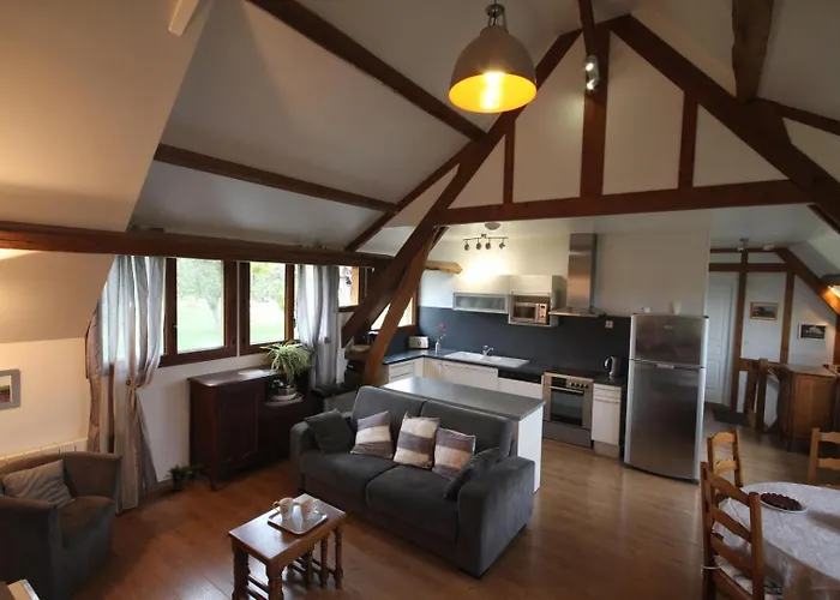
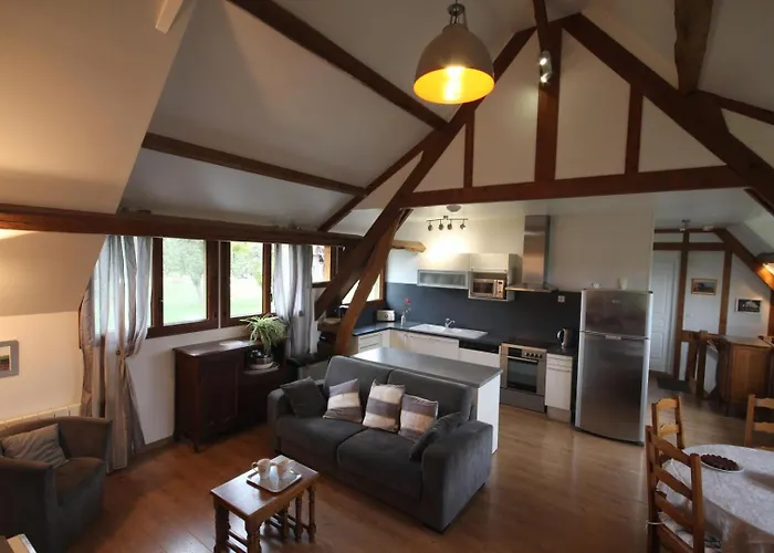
- potted plant [163,460,203,492]
